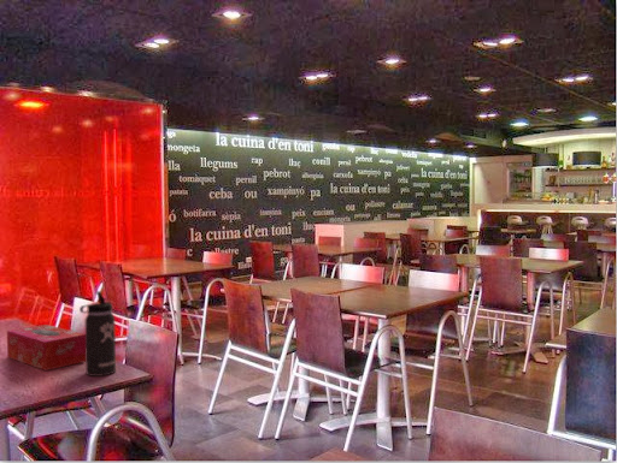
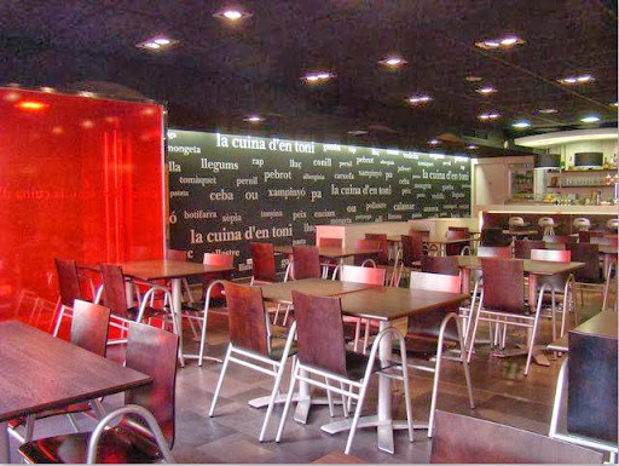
- tissue box [6,323,86,372]
- thermos bottle [78,290,117,378]
